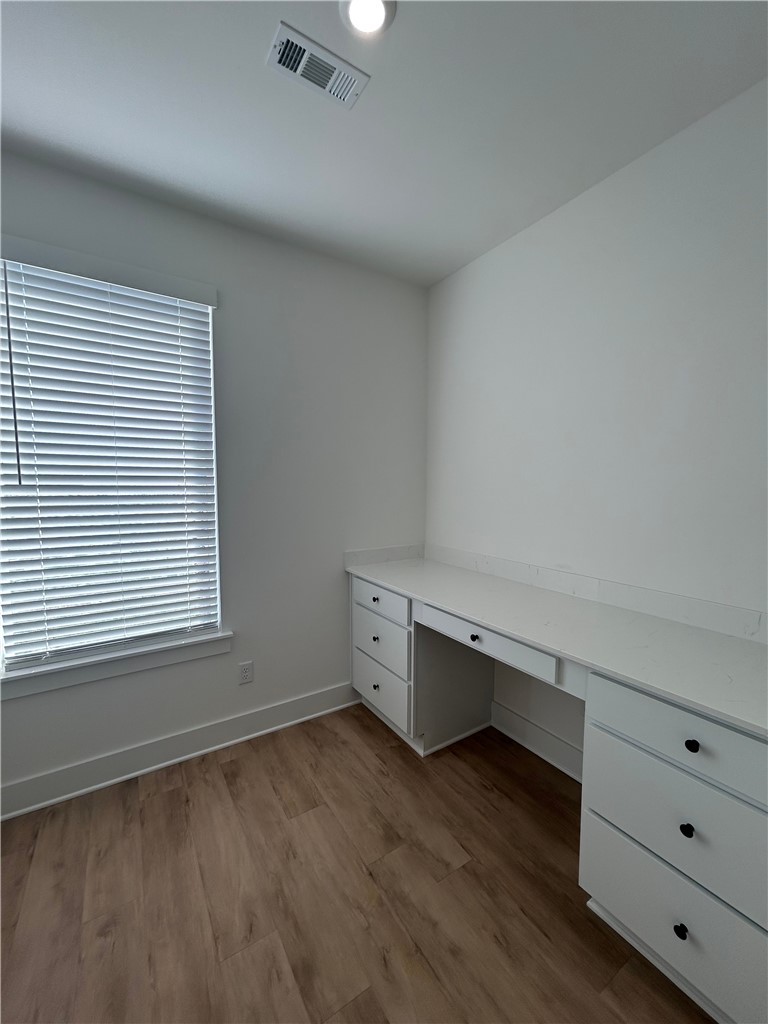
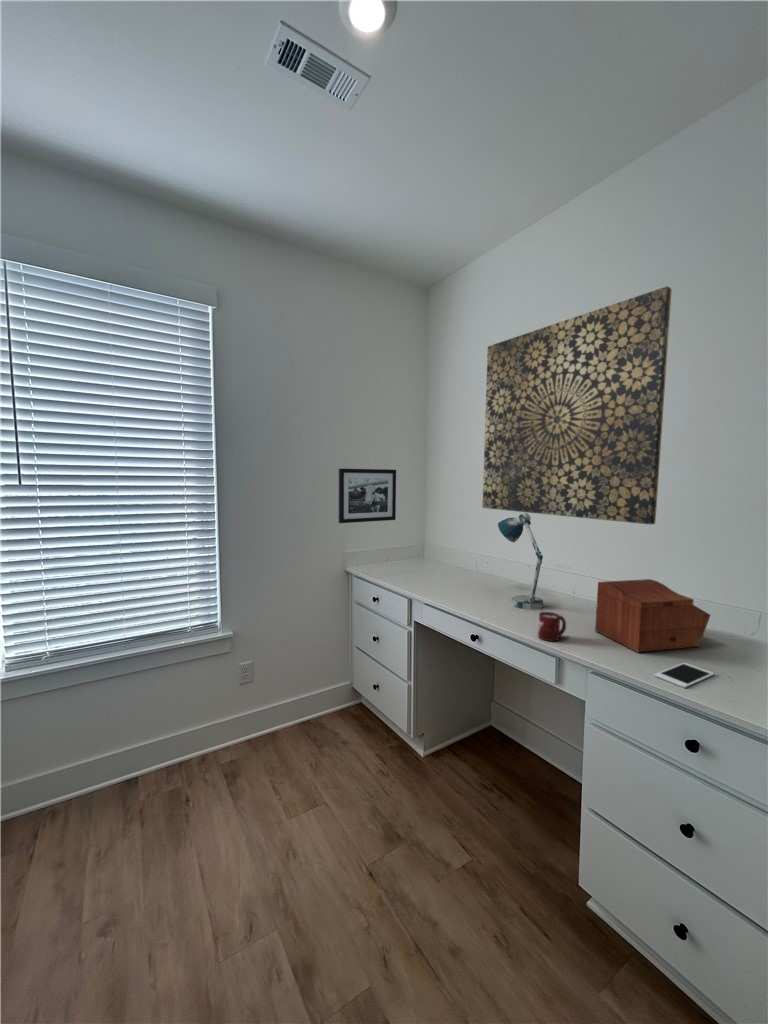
+ cup [537,611,567,643]
+ picture frame [338,468,397,524]
+ wall art [481,286,673,525]
+ cell phone [654,662,715,689]
+ sewing box [594,578,711,654]
+ desk lamp [497,512,544,611]
